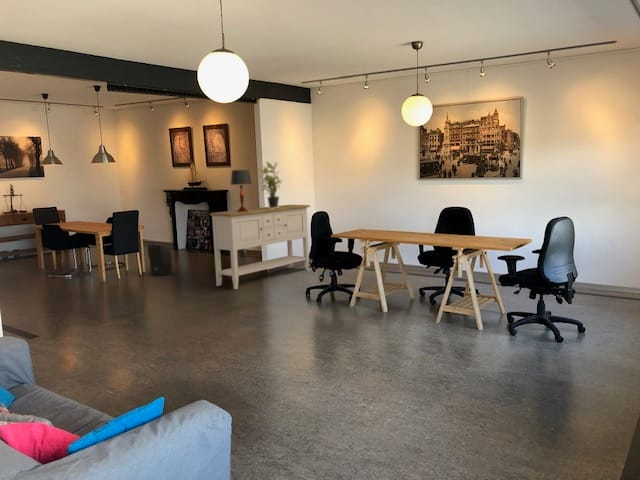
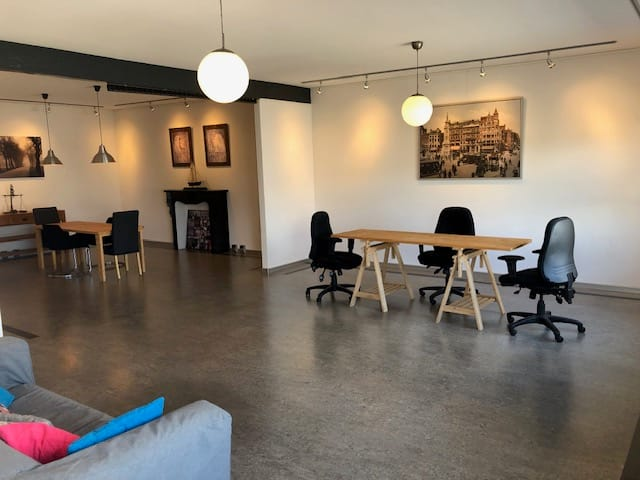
- sideboard [209,204,311,290]
- backpack [147,243,174,278]
- potted plant [258,161,284,209]
- table lamp [229,169,253,212]
